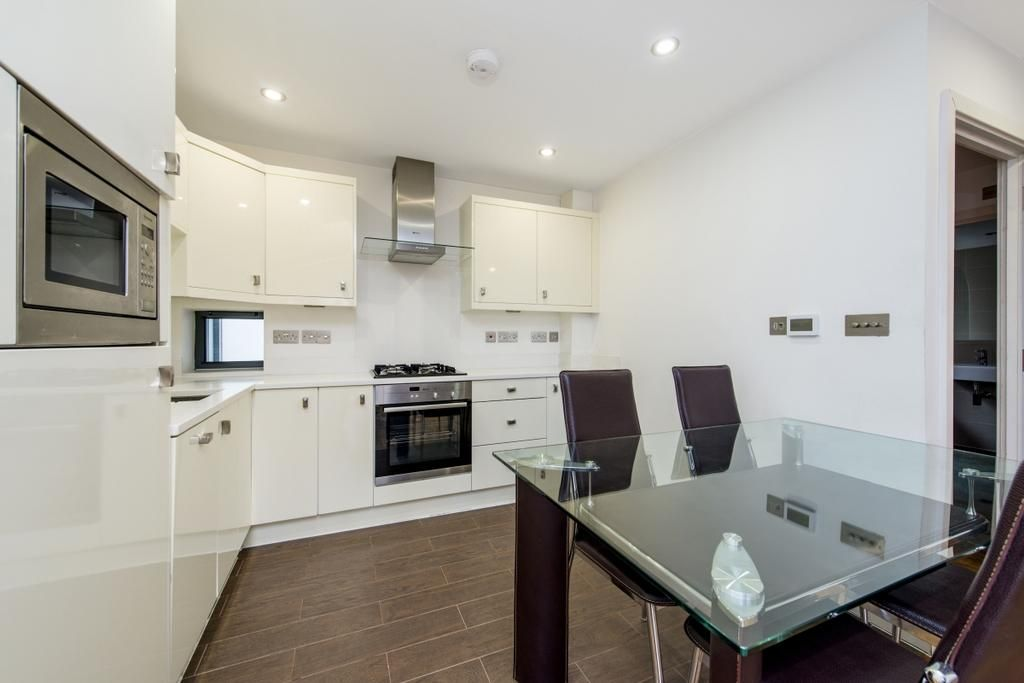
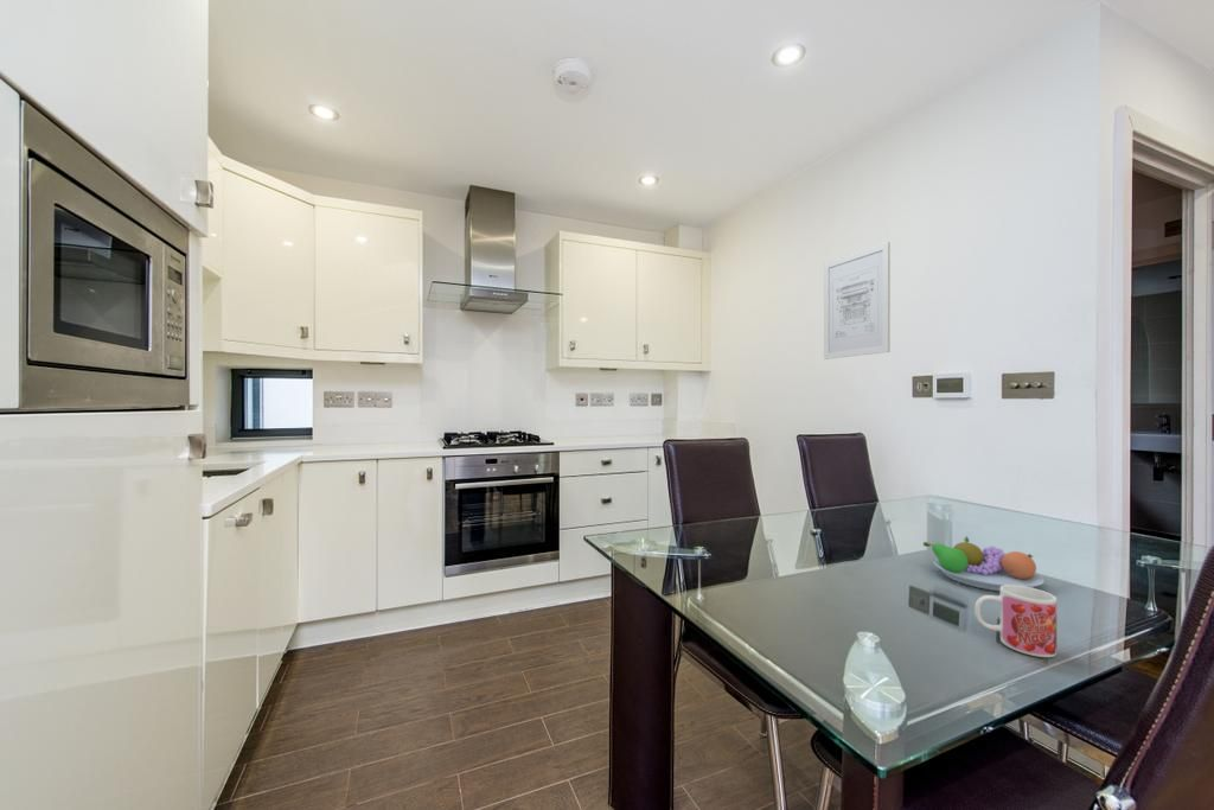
+ fruit bowl [922,535,1046,593]
+ mug [973,585,1058,658]
+ wall art [823,241,892,361]
